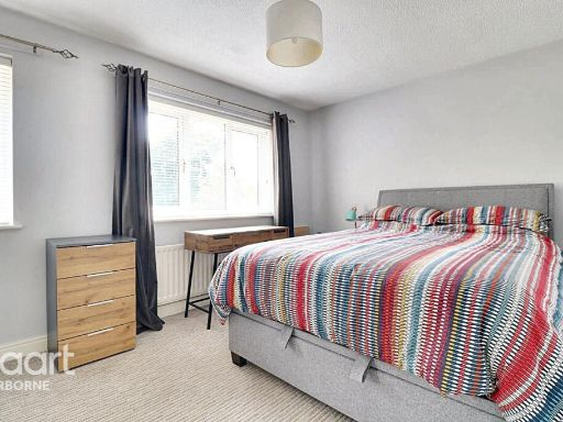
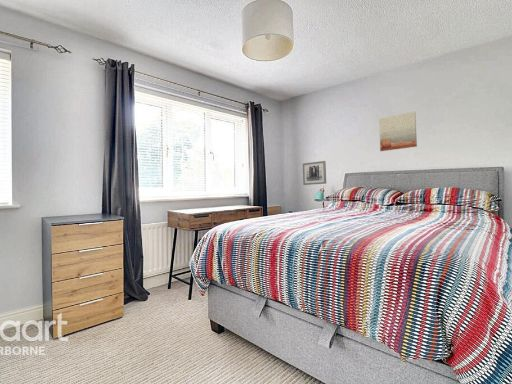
+ wall art [378,111,418,152]
+ wall art [302,160,327,186]
